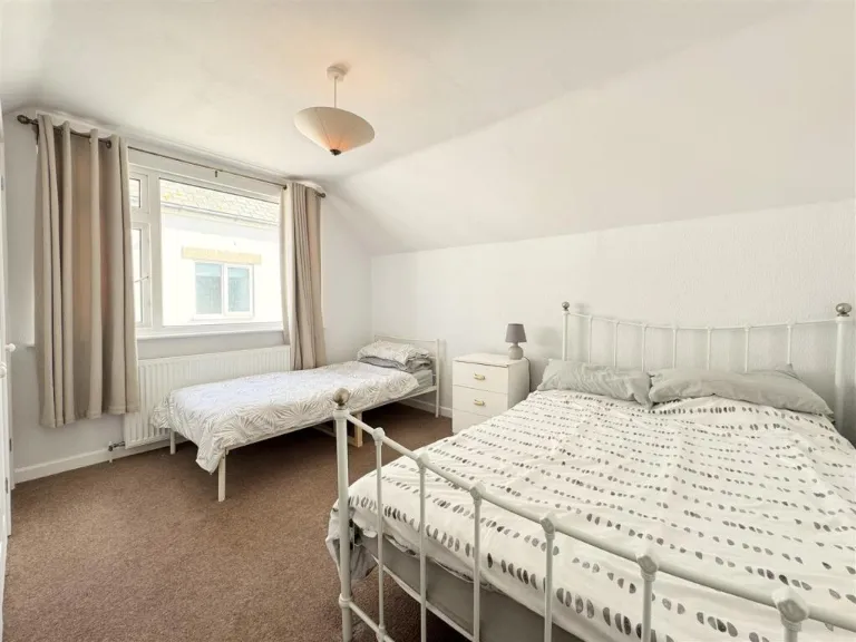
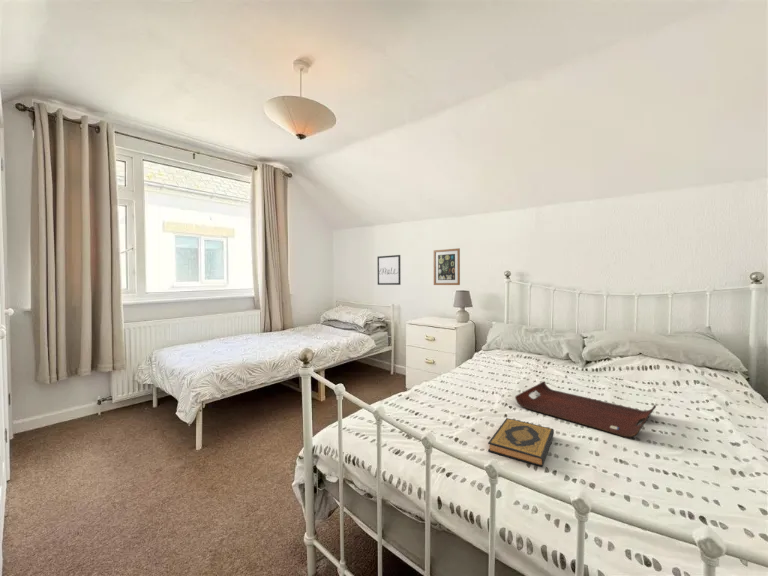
+ serving tray [514,380,657,438]
+ wall art [376,254,402,286]
+ wall art [433,247,461,286]
+ hardback book [487,417,555,467]
